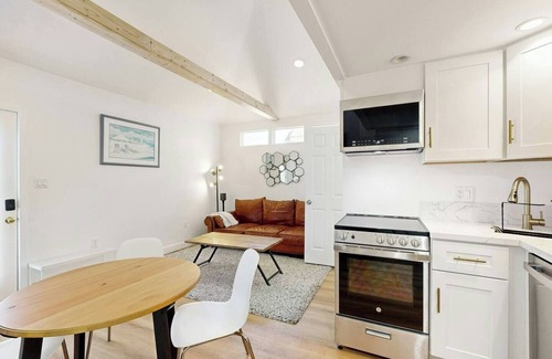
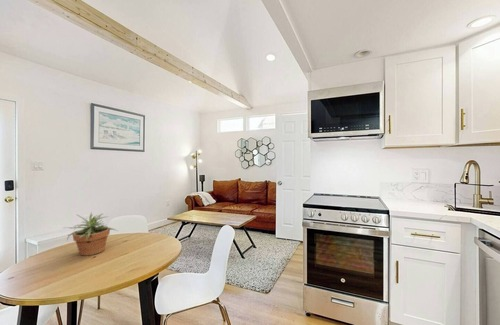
+ potted plant [63,211,118,257]
